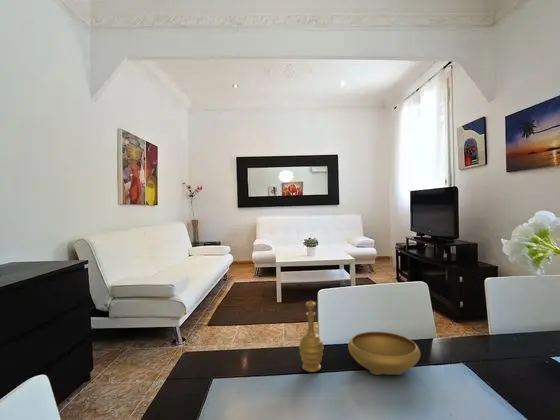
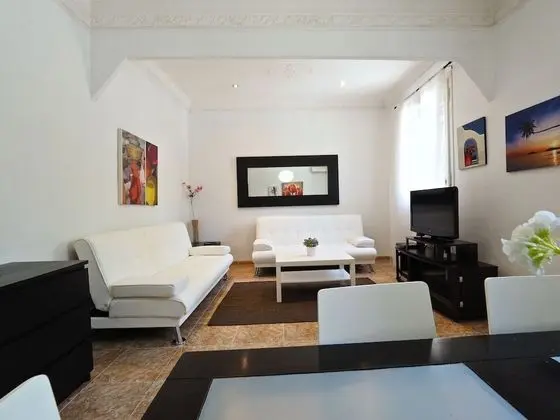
- decorative bowl [298,299,421,376]
